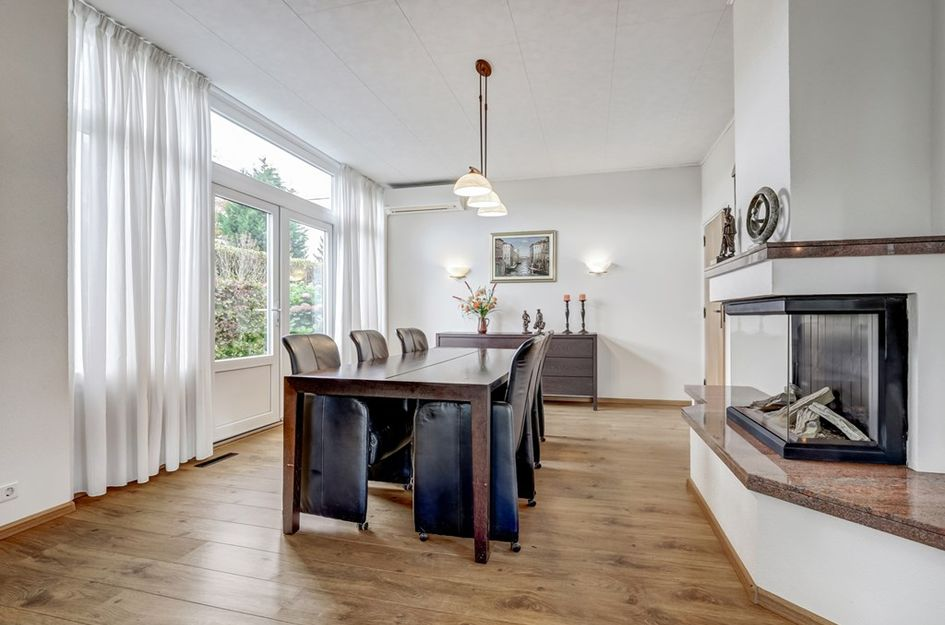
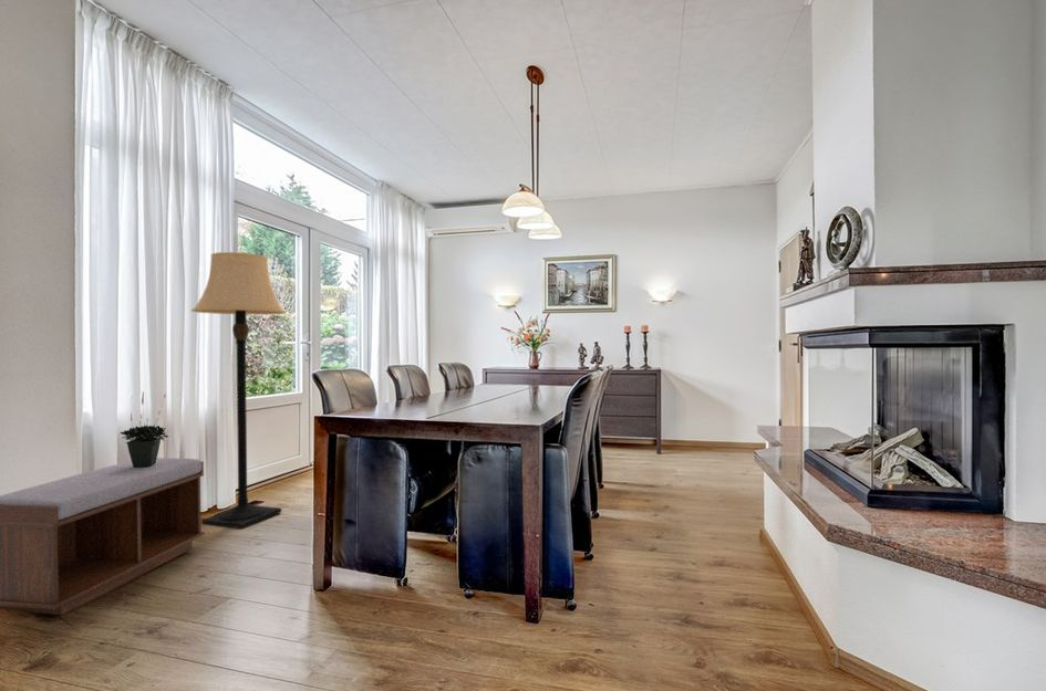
+ bench [0,457,206,616]
+ potted plant [120,390,169,468]
+ lamp [190,251,288,530]
